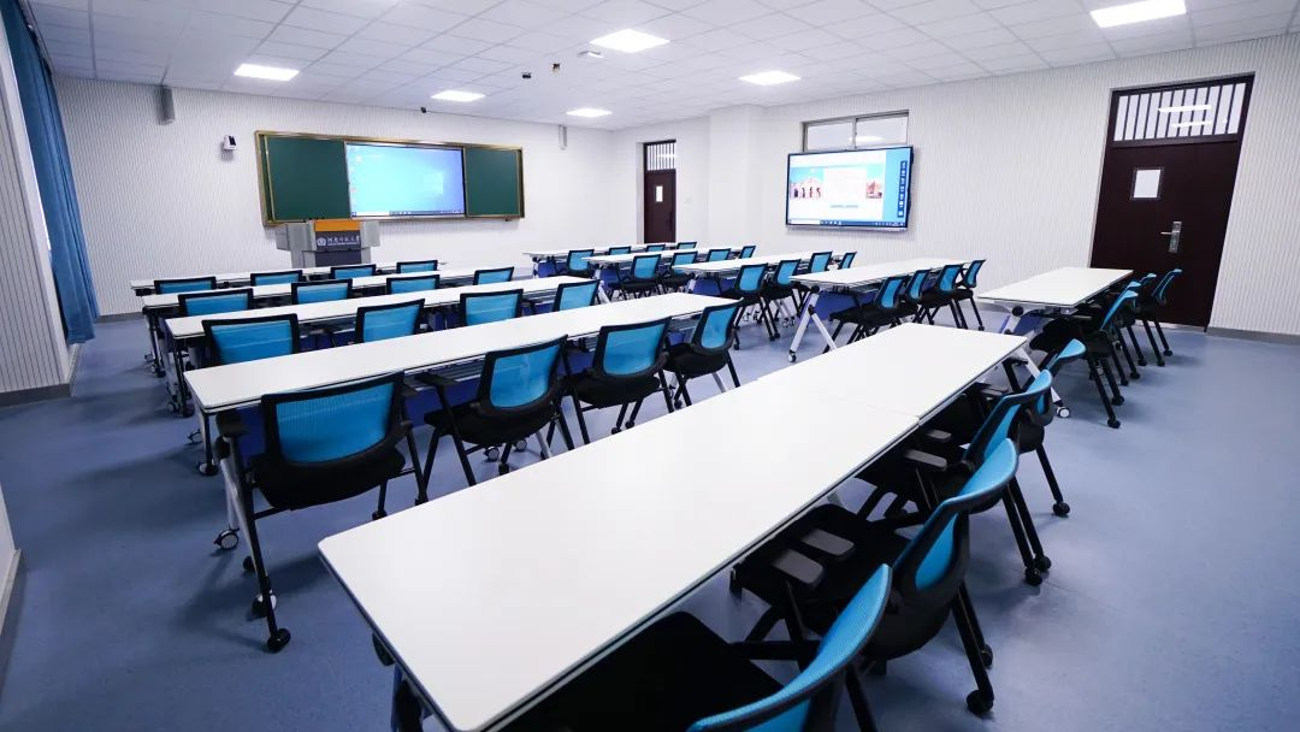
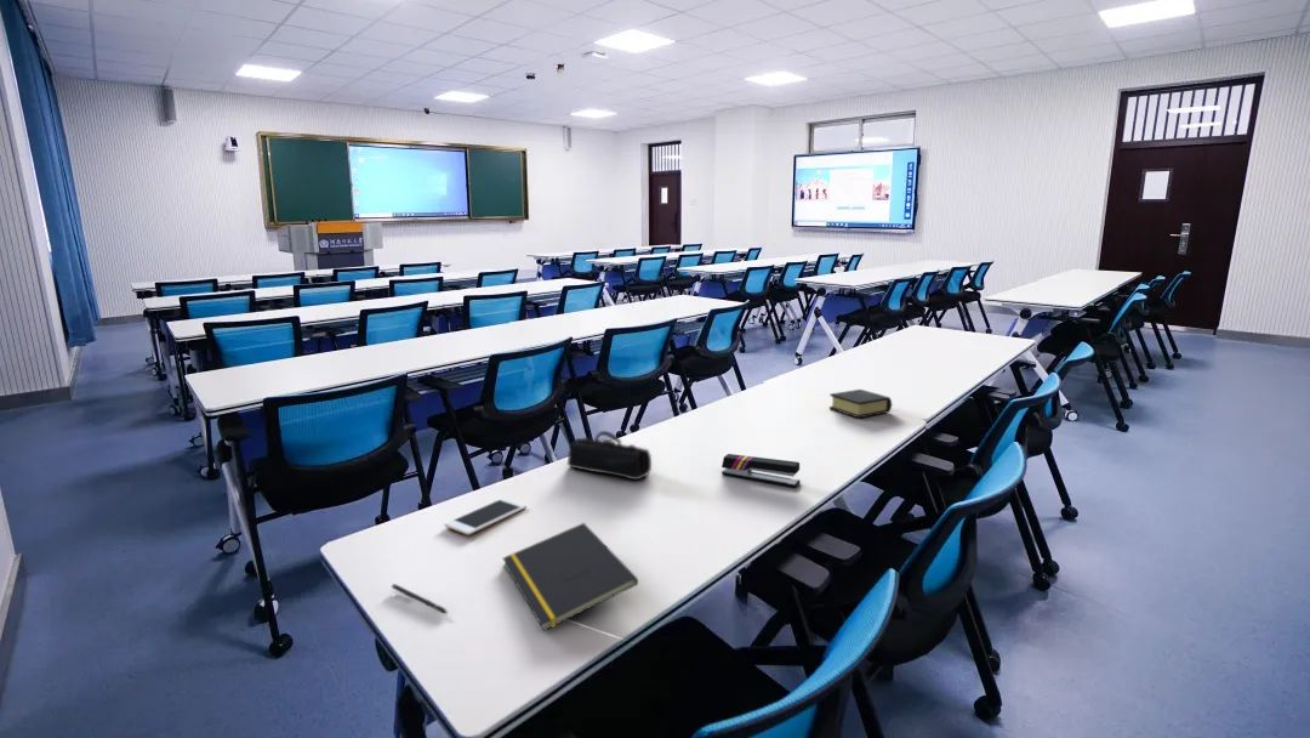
+ stapler [720,453,802,488]
+ pencil case [566,430,653,481]
+ pen [391,583,449,614]
+ book [828,388,893,419]
+ cell phone [443,496,528,537]
+ notepad [502,522,639,632]
